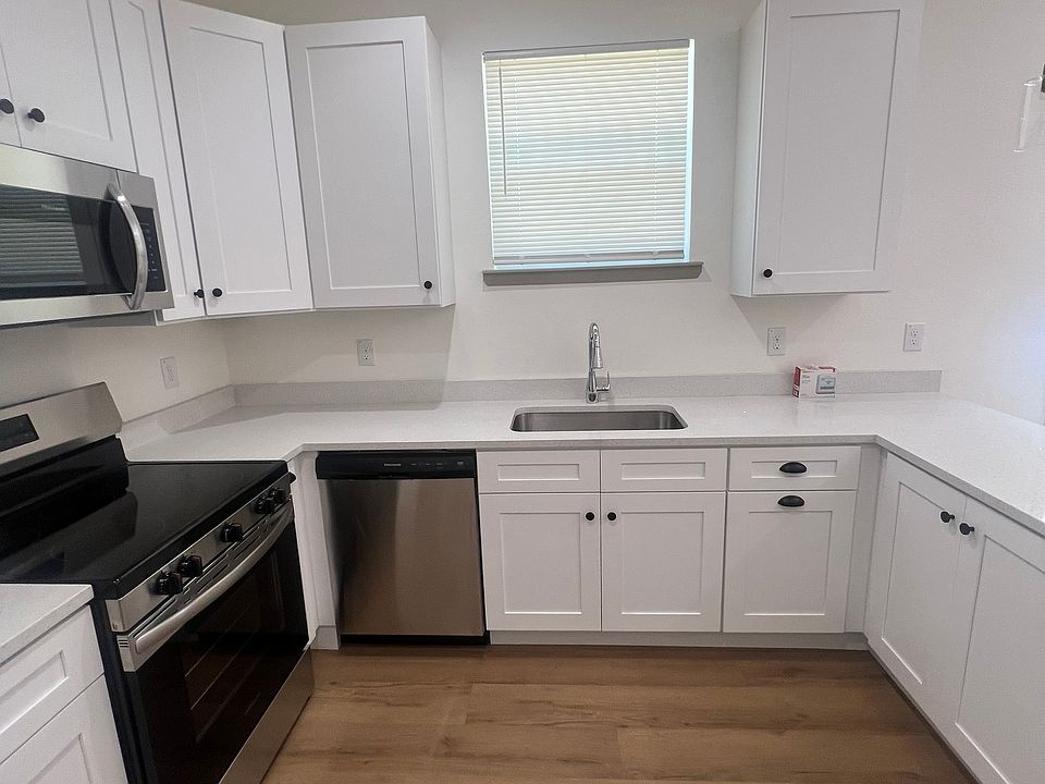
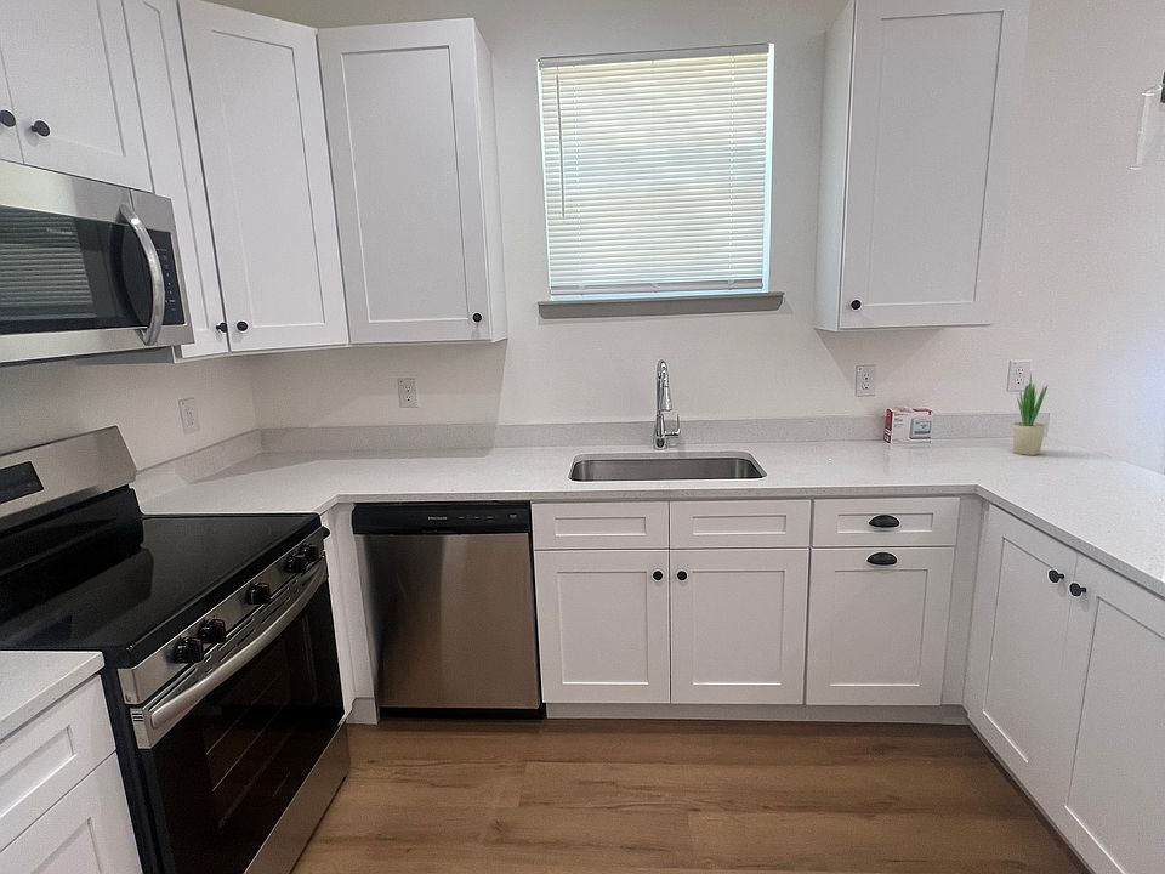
+ potted plant [1012,371,1050,456]
